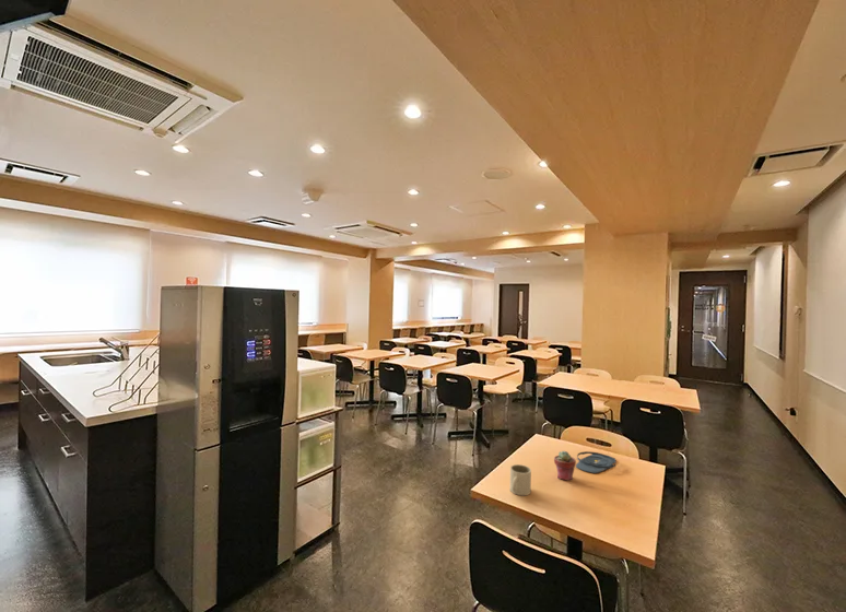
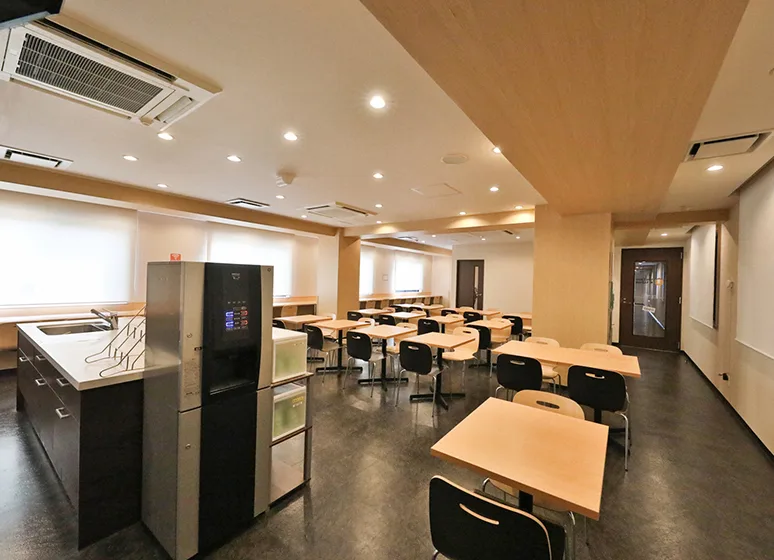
- mug [509,463,532,496]
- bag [575,445,618,474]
- potted succulent [553,450,577,482]
